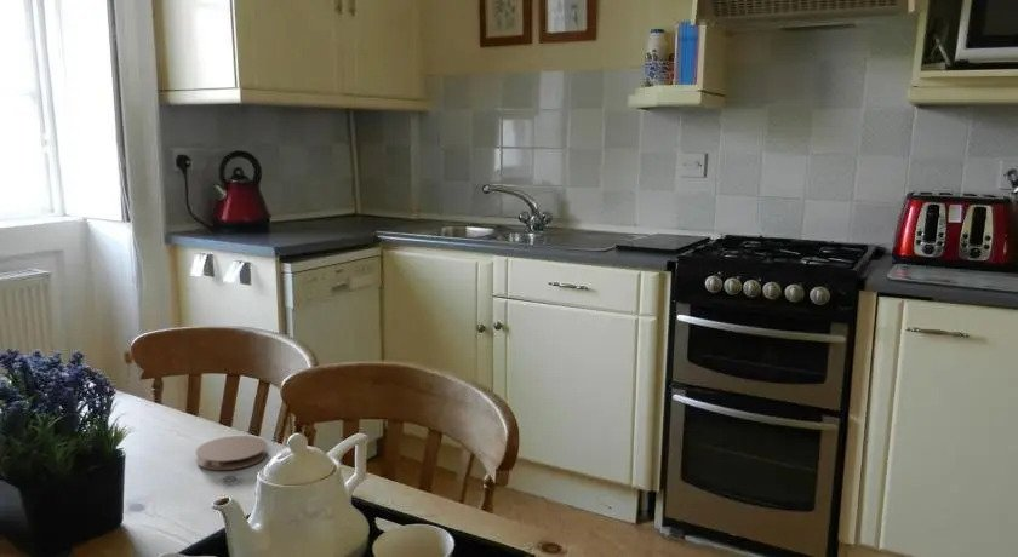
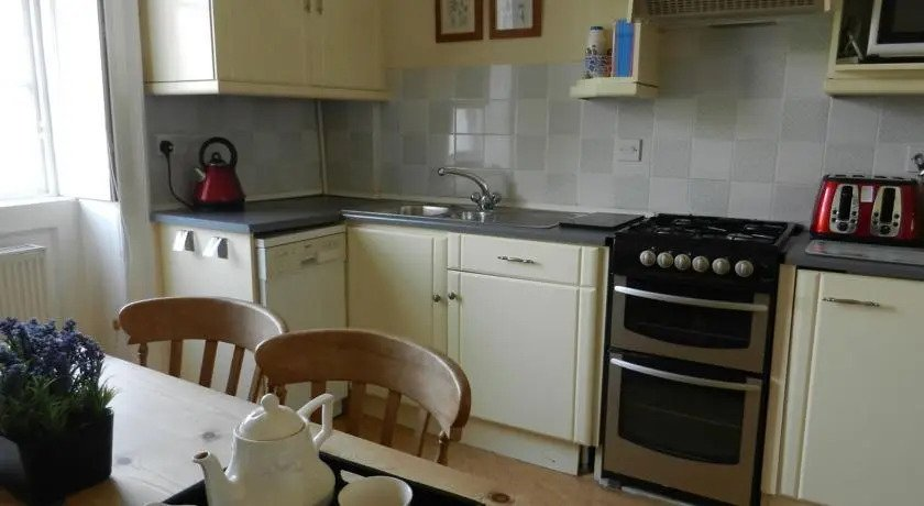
- coaster [194,435,268,471]
